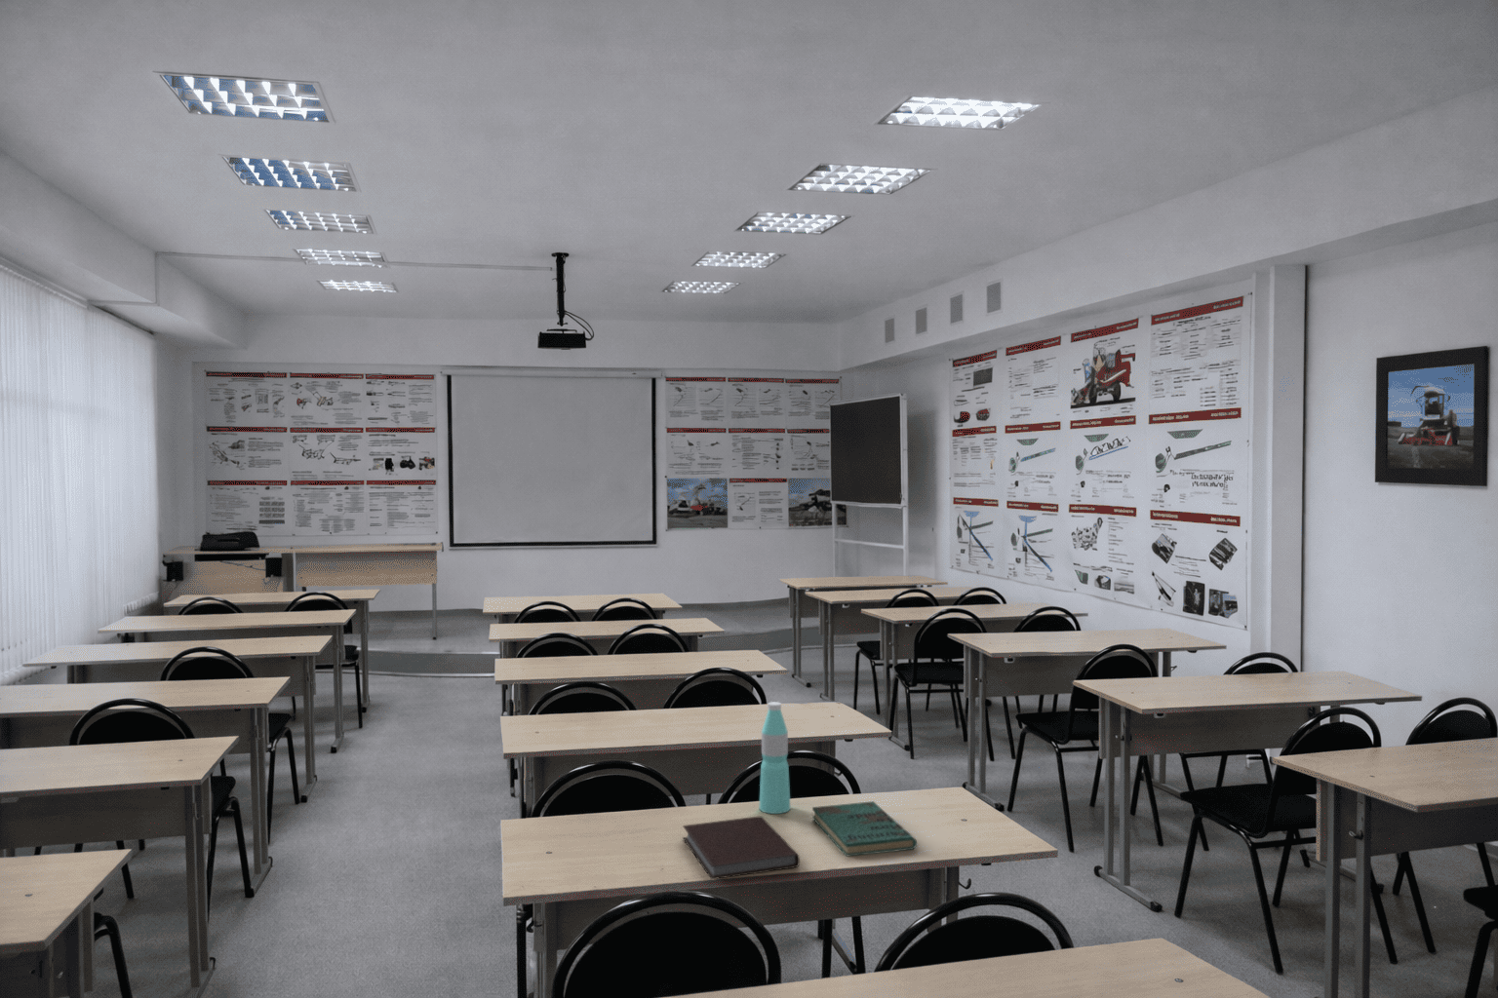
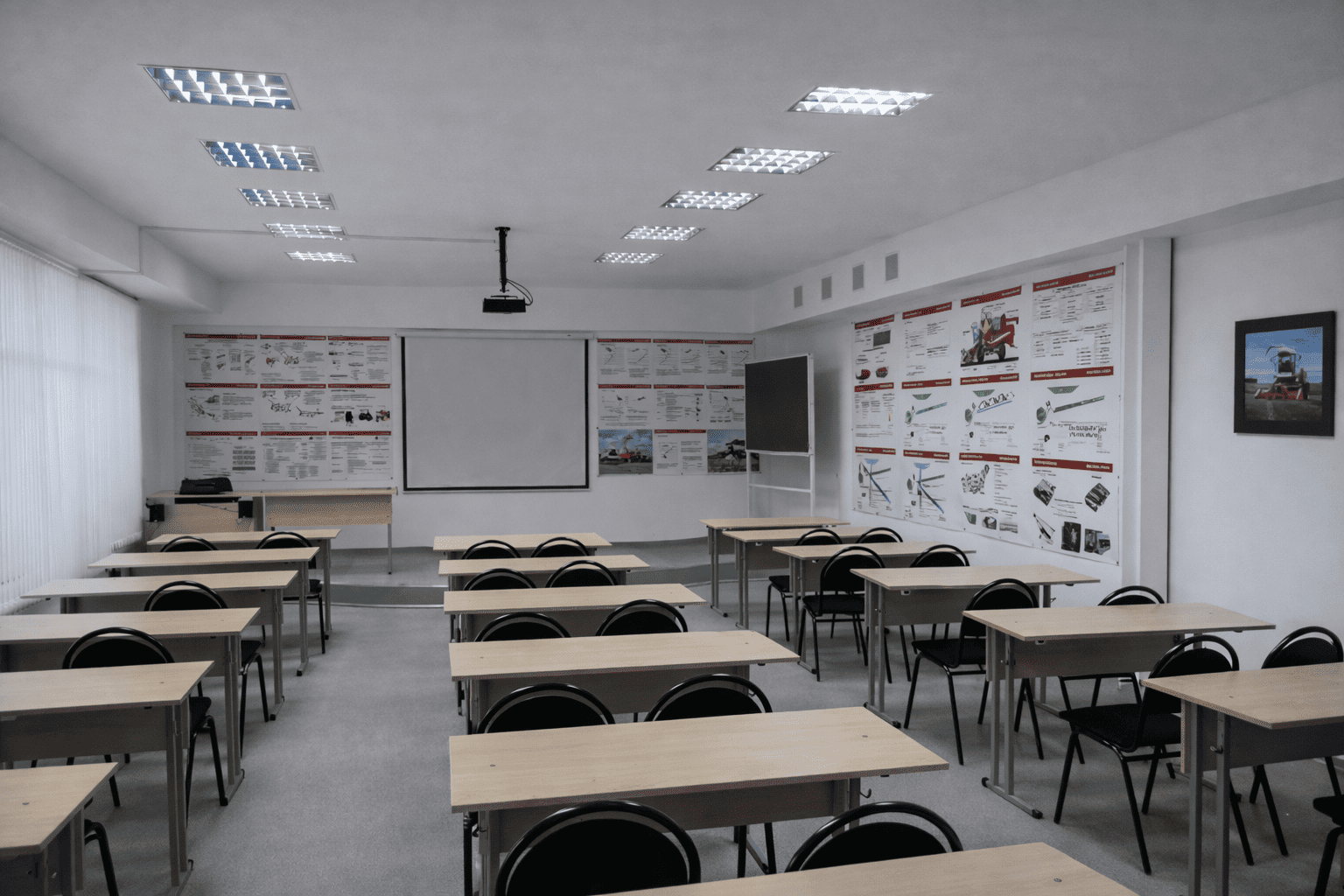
- book [811,800,917,857]
- water bottle [758,701,792,815]
- notebook [682,815,800,880]
